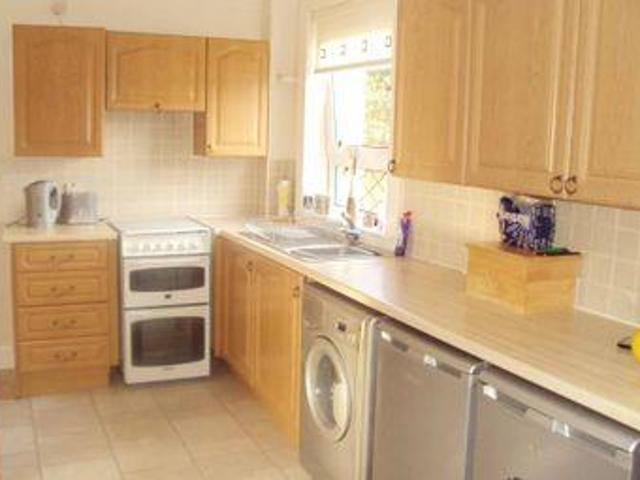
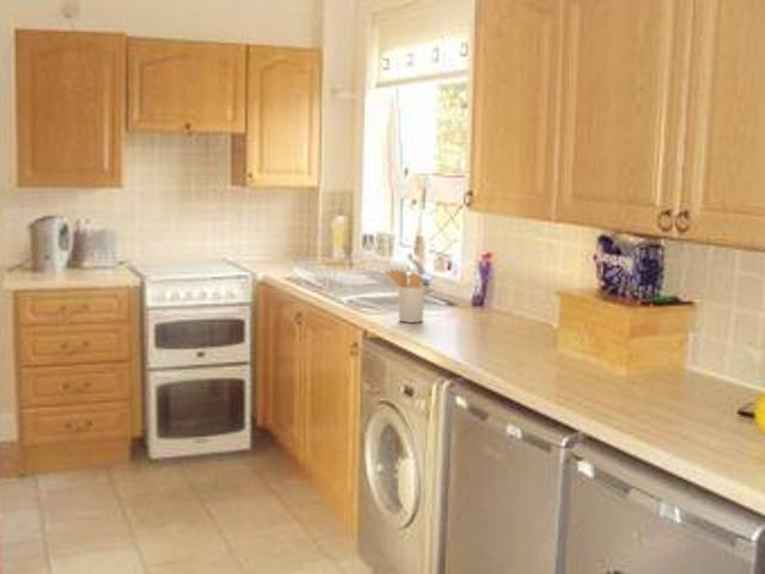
+ utensil holder [384,268,427,324]
